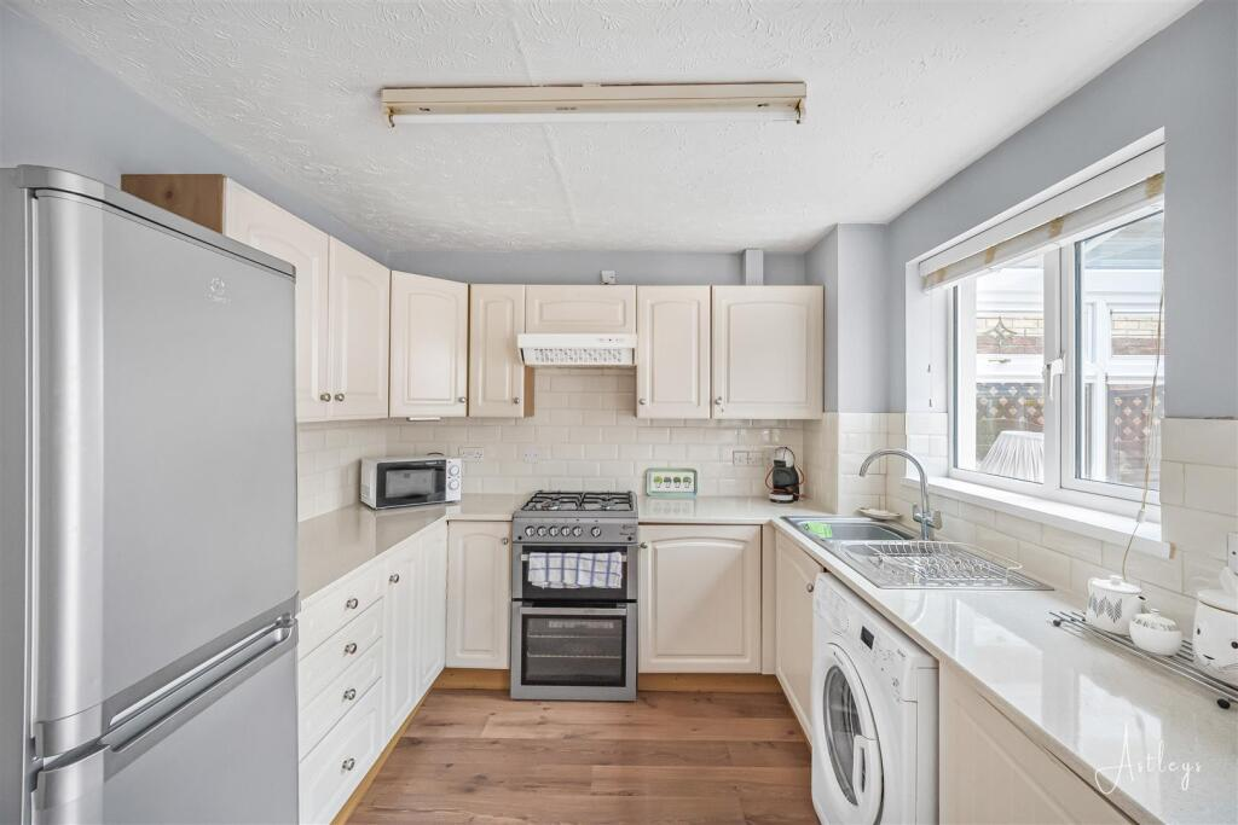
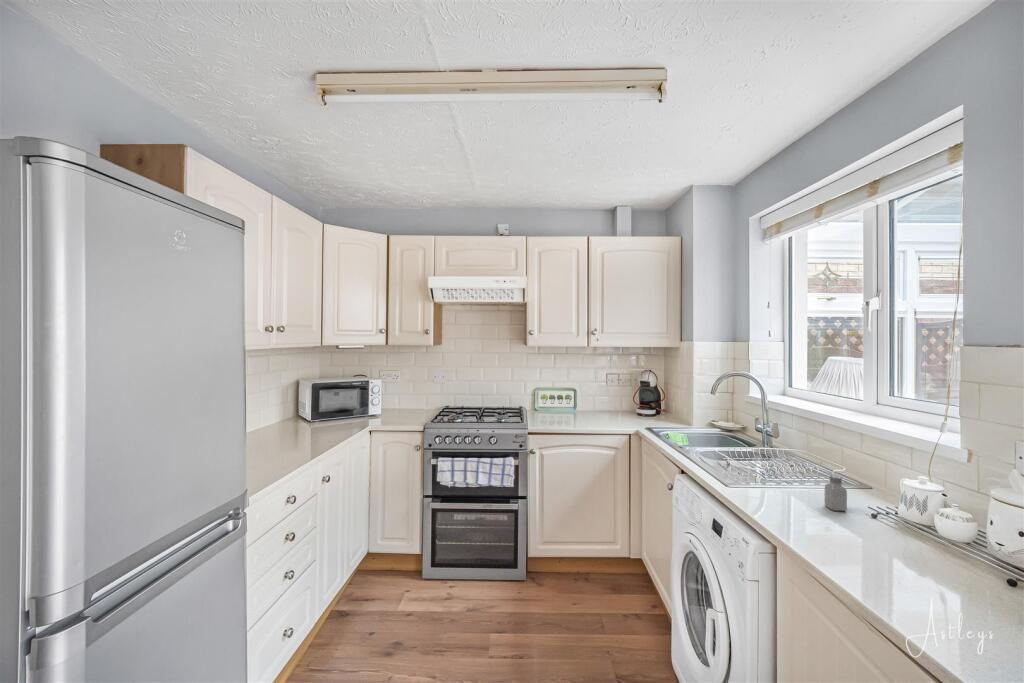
+ saltshaker [824,474,848,512]
